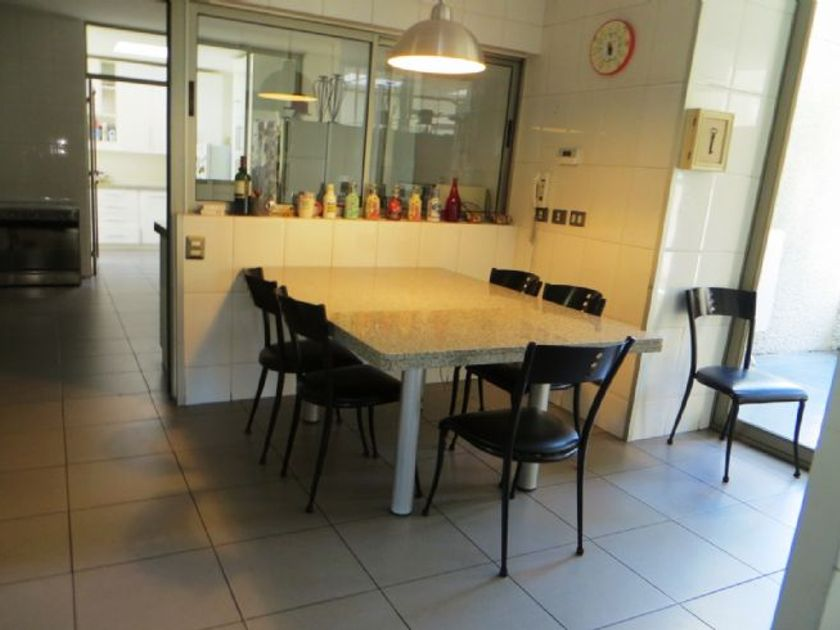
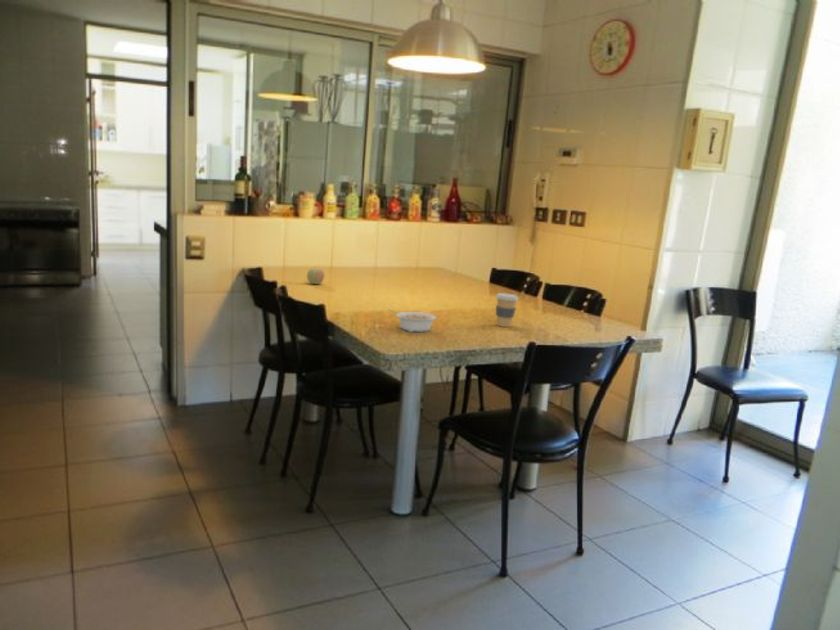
+ fruit [306,265,325,285]
+ legume [387,308,438,334]
+ coffee cup [494,292,520,328]
